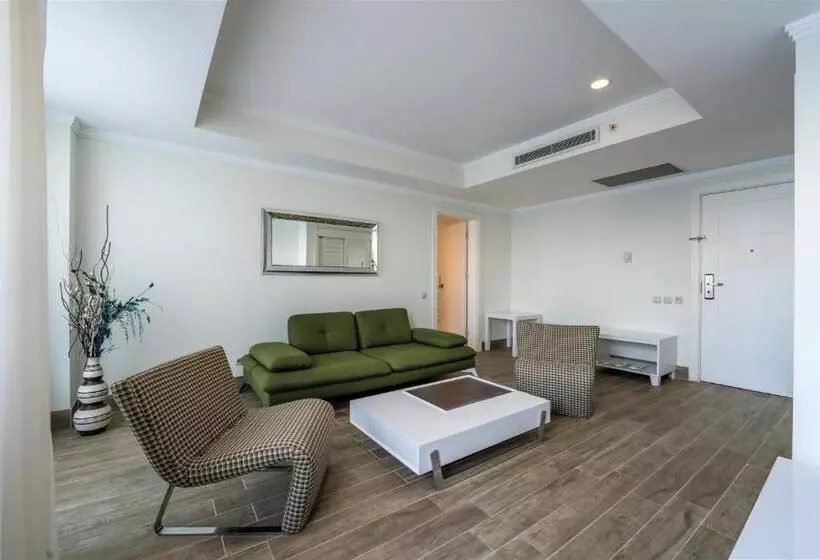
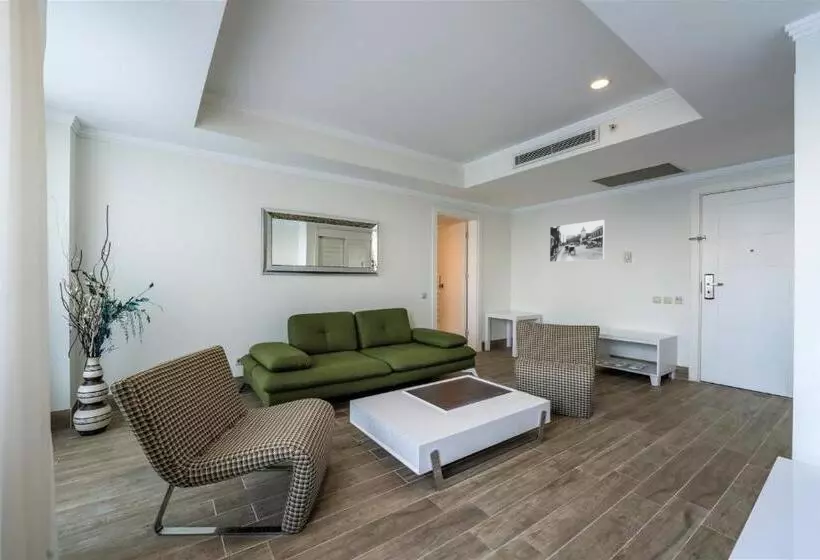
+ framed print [549,219,605,263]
